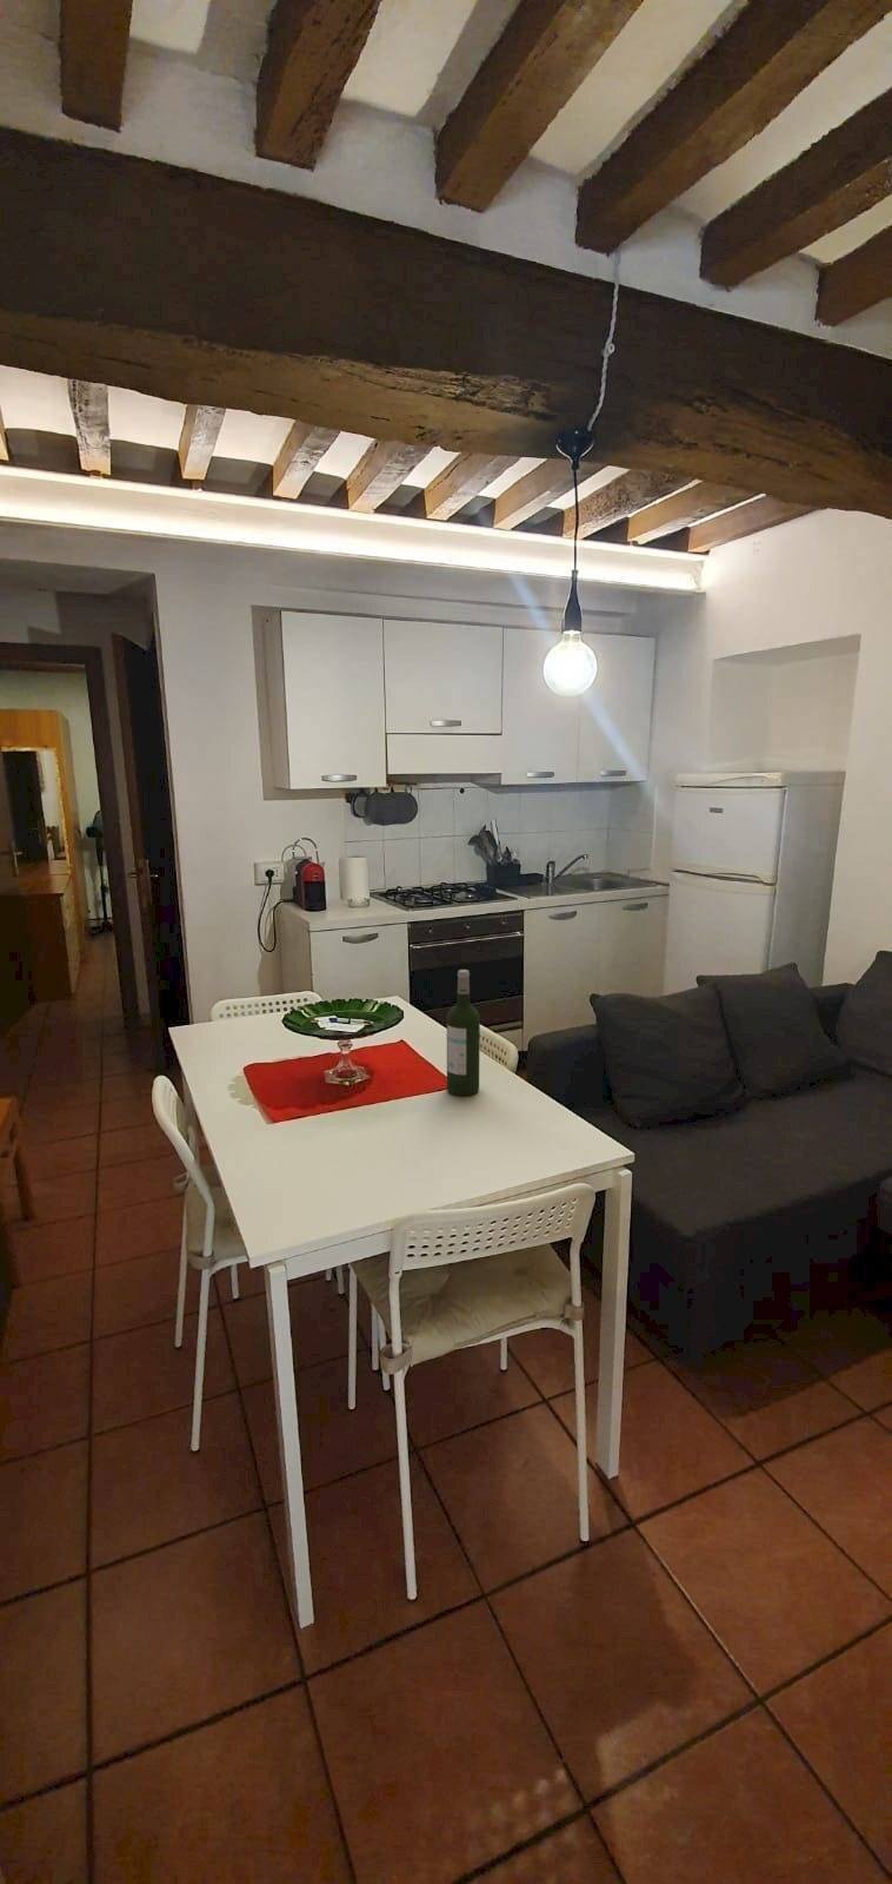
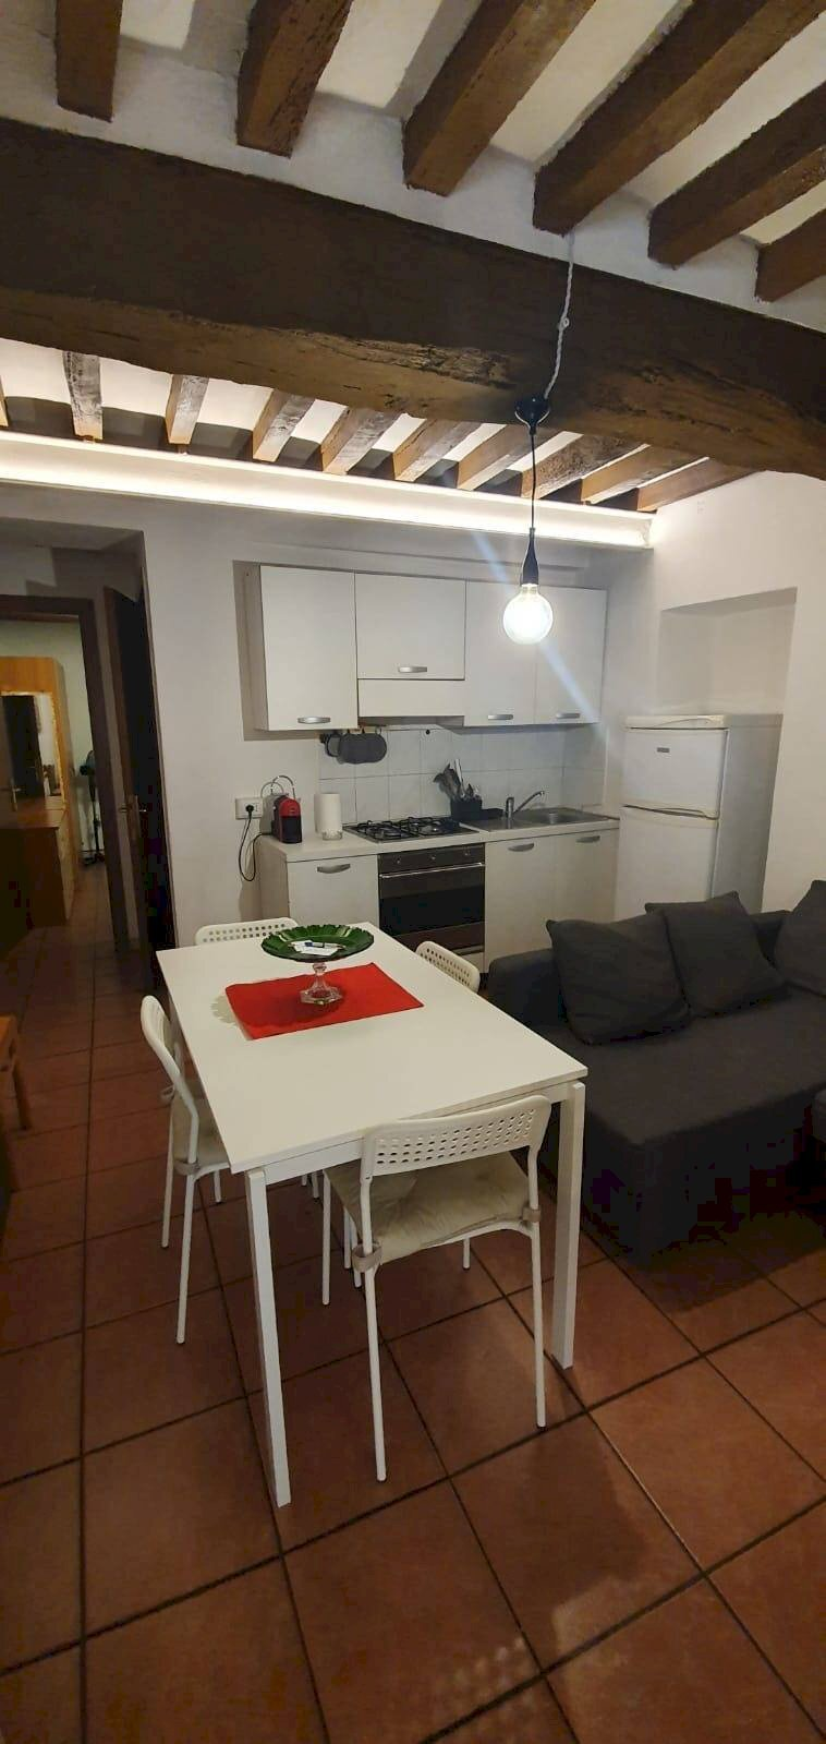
- wine bottle [447,968,481,1097]
